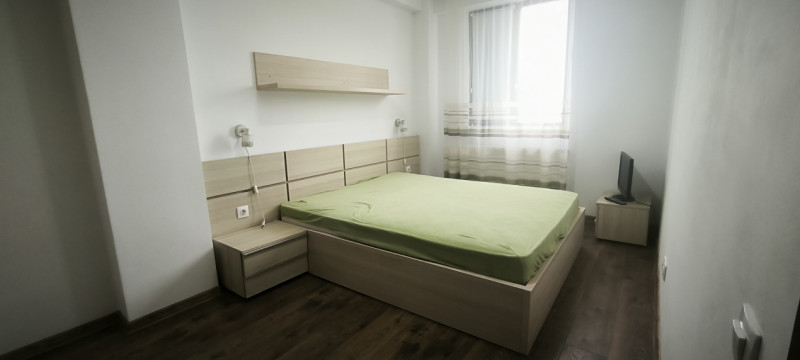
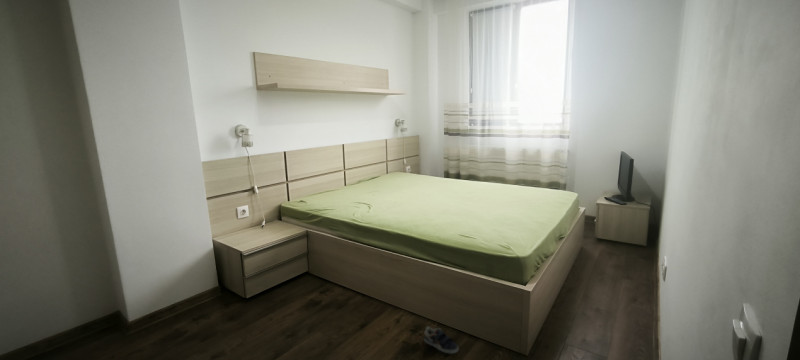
+ sneaker [423,326,459,354]
